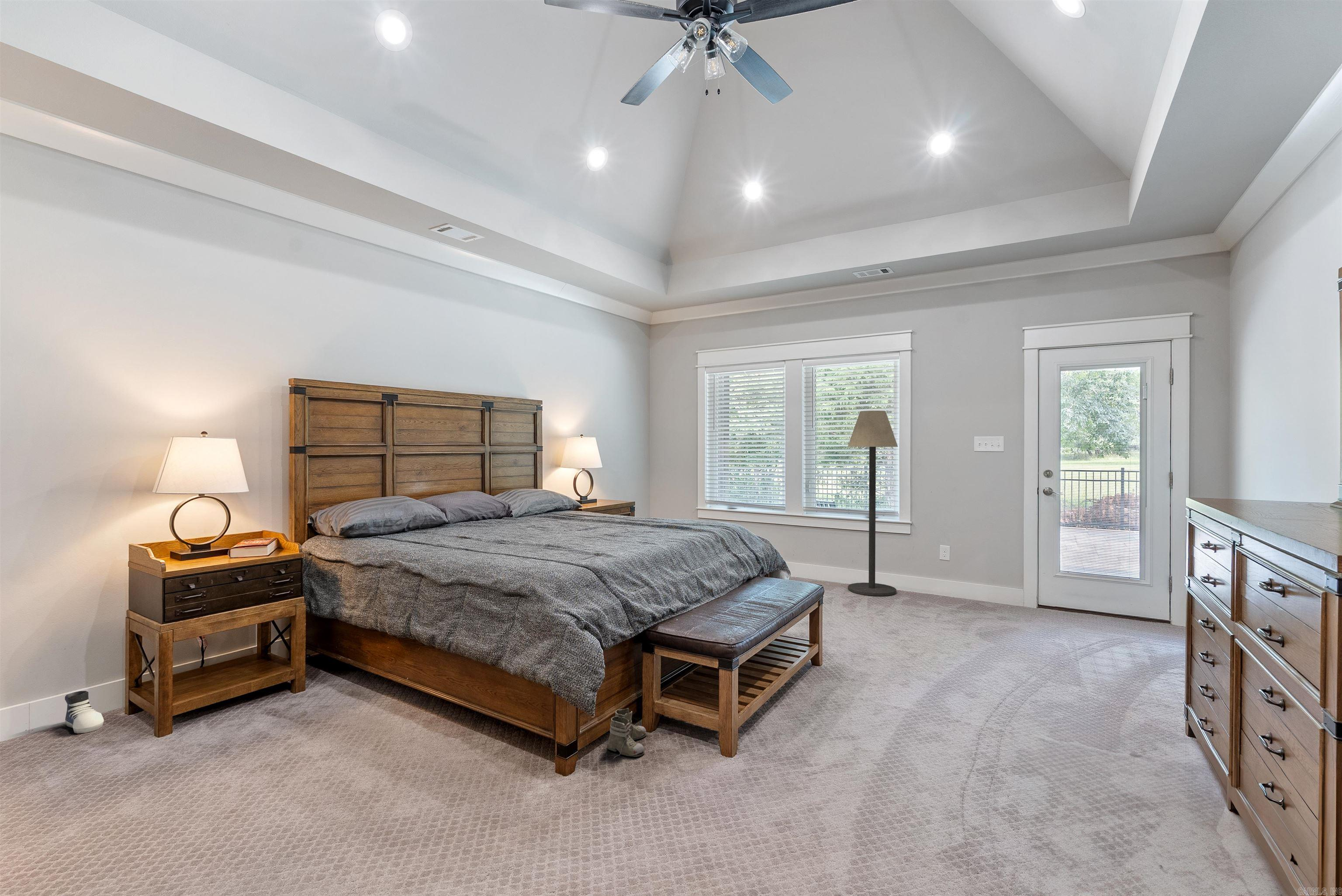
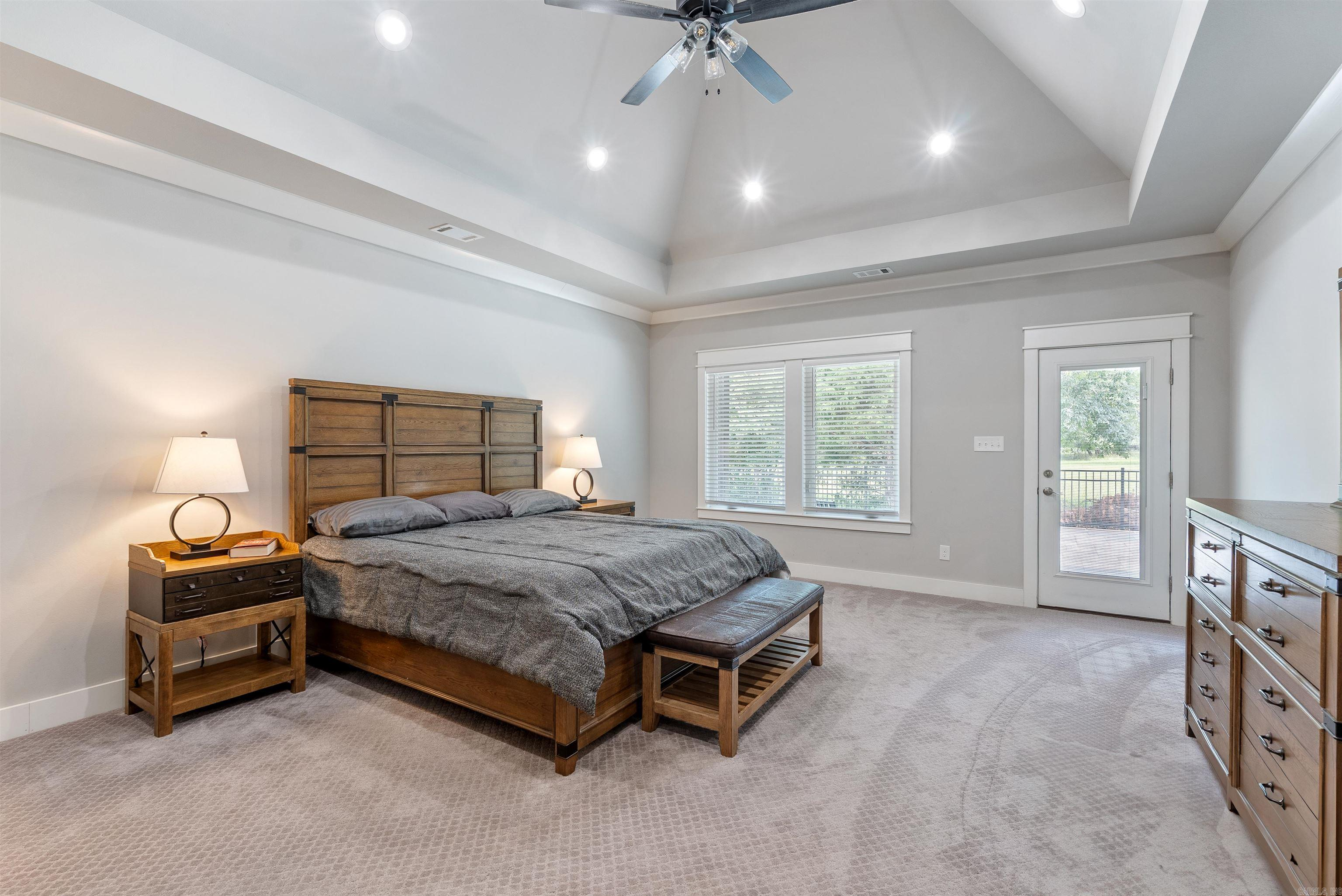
- floor lamp [847,410,898,596]
- shoe [65,690,104,734]
- boots [607,708,647,759]
